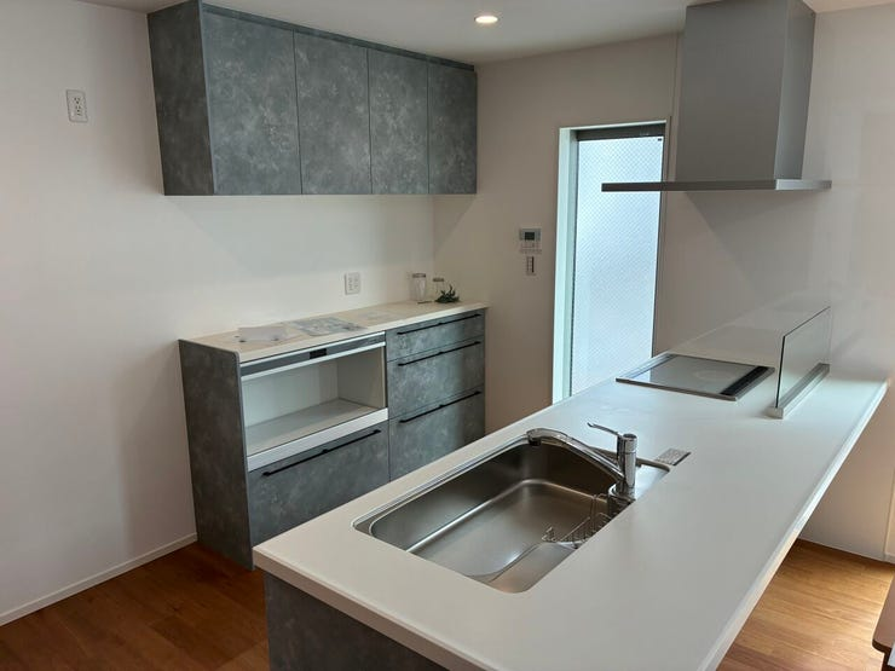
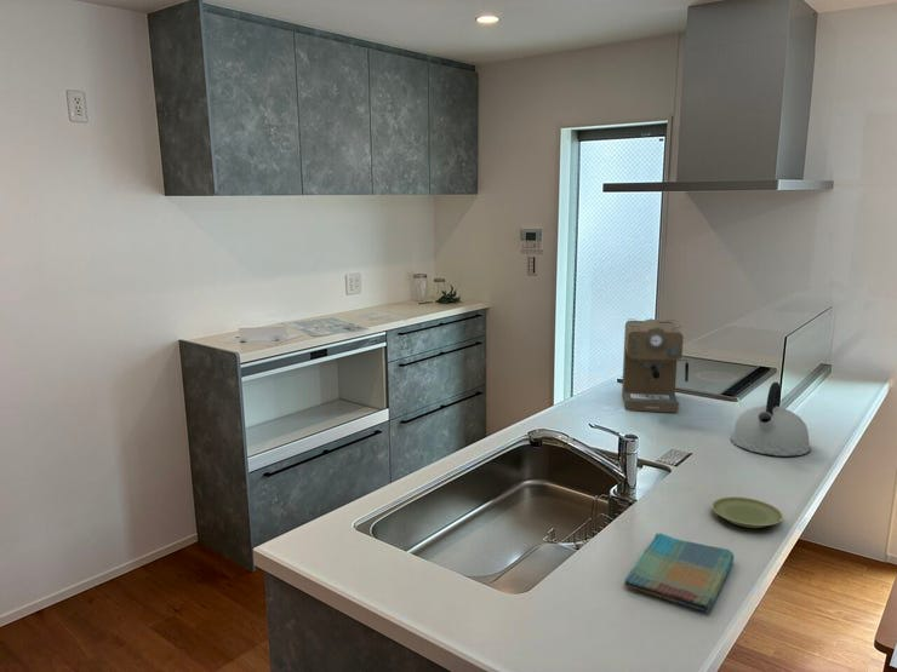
+ kettle [730,381,812,458]
+ coffee maker [621,317,690,413]
+ plate [710,495,784,529]
+ dish towel [623,532,735,613]
